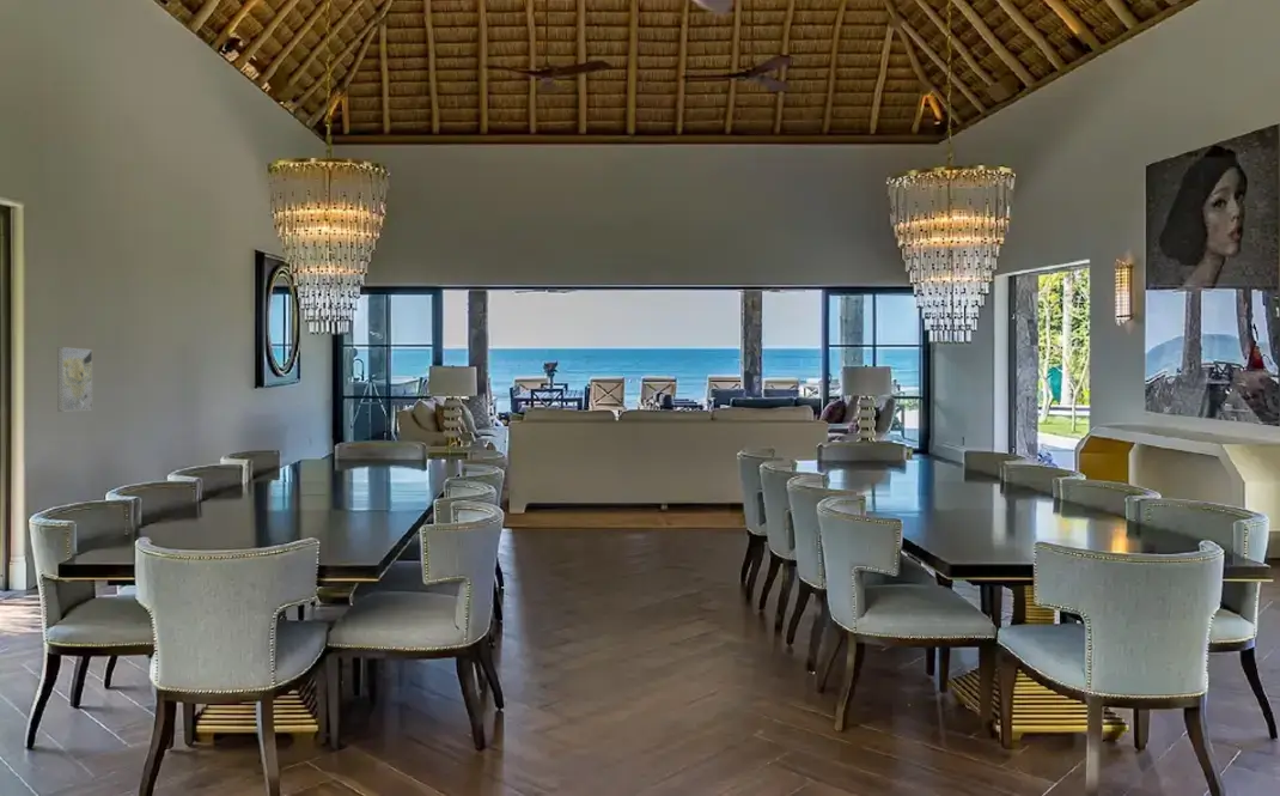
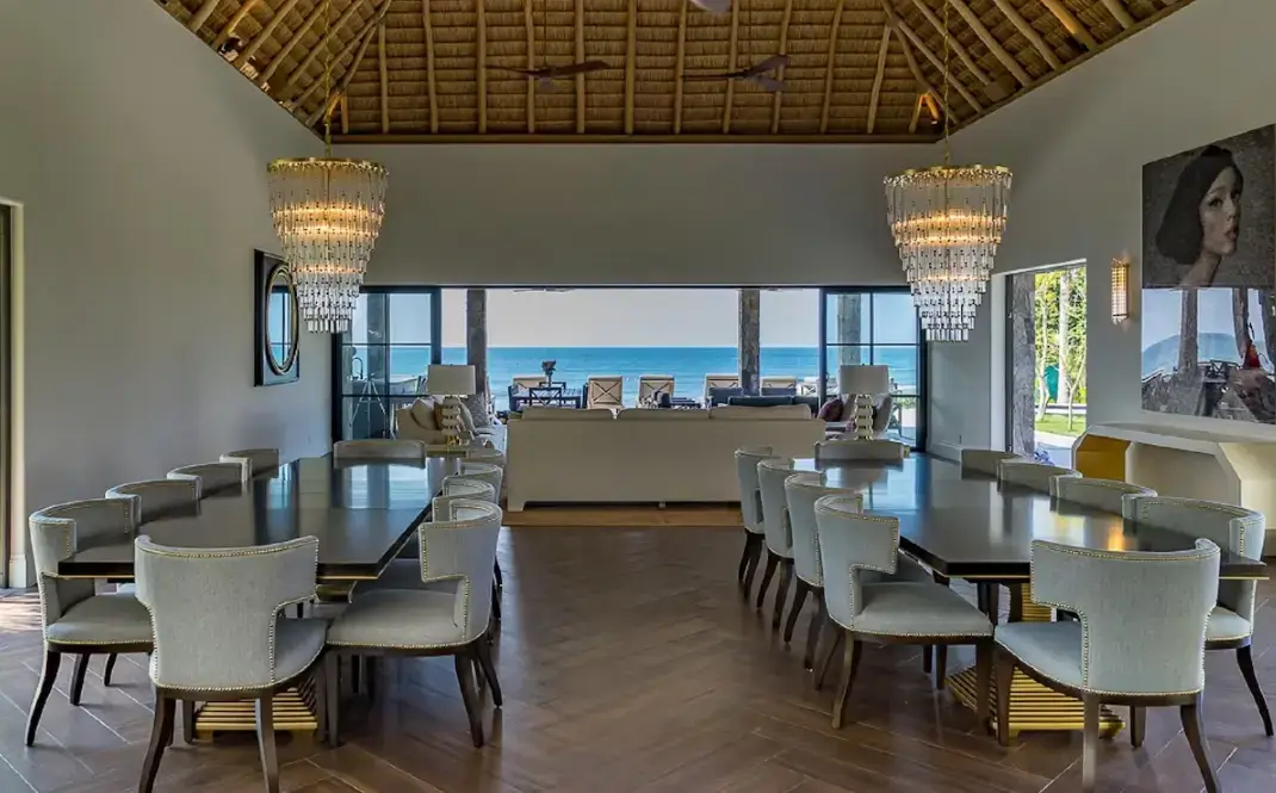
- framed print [56,346,93,413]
